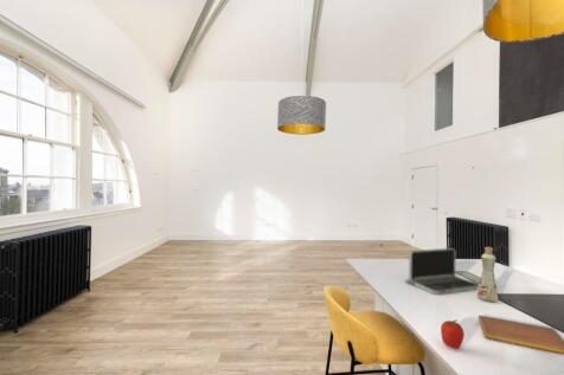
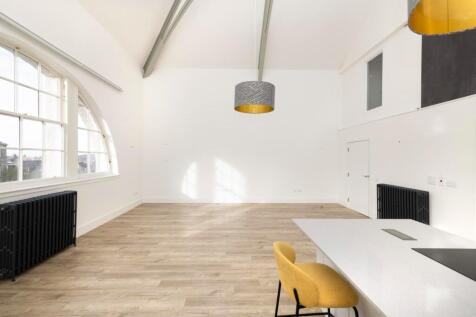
- notebook [478,315,564,356]
- fruit [440,318,466,350]
- laptop [403,247,479,296]
- bottle [476,246,499,303]
